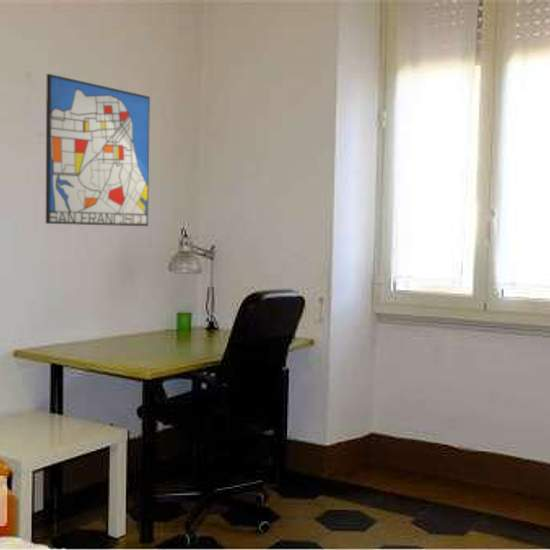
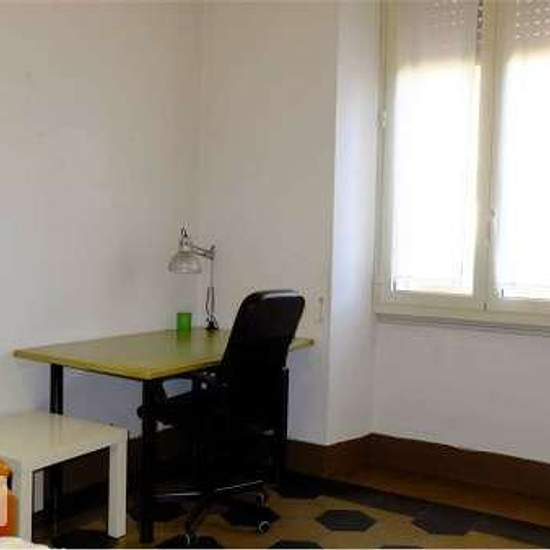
- wall art [45,73,151,227]
